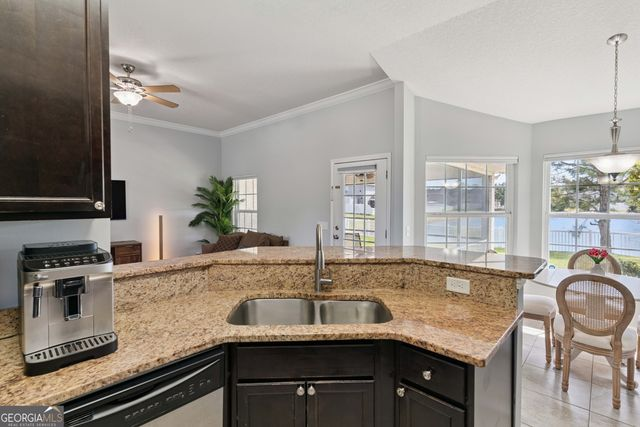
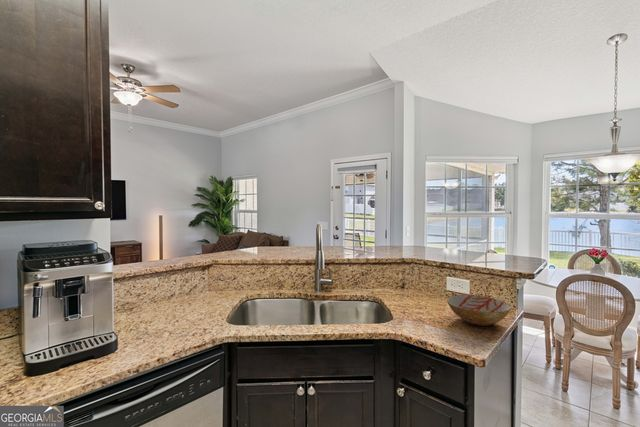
+ bowl [446,294,512,327]
